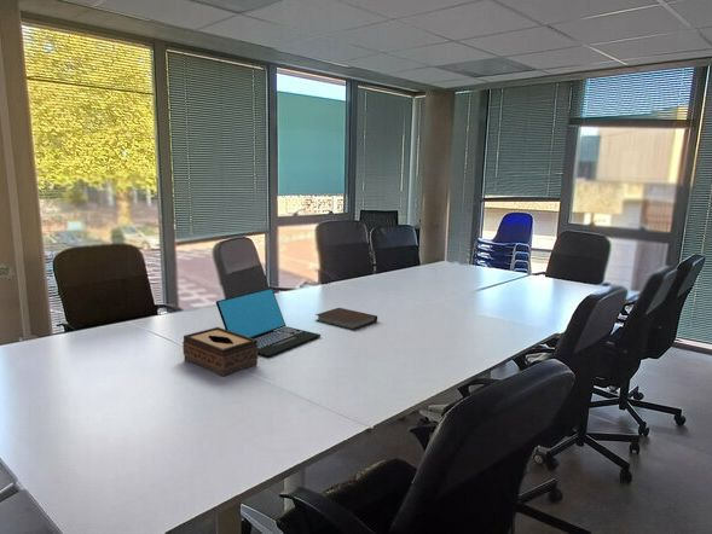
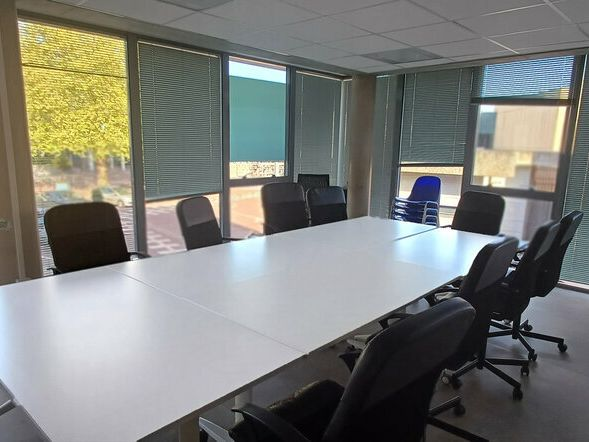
- notebook [314,307,378,331]
- tissue box [181,326,260,378]
- laptop [215,286,322,359]
